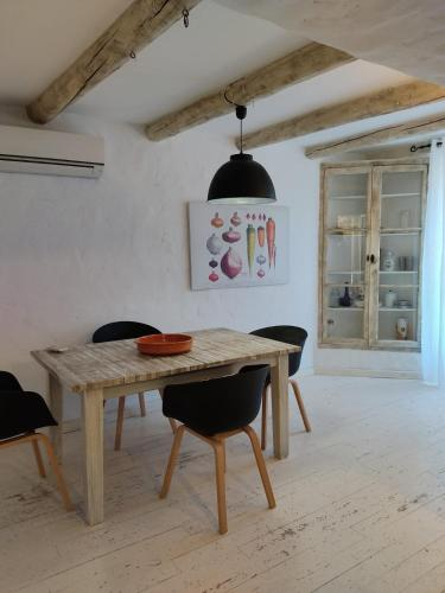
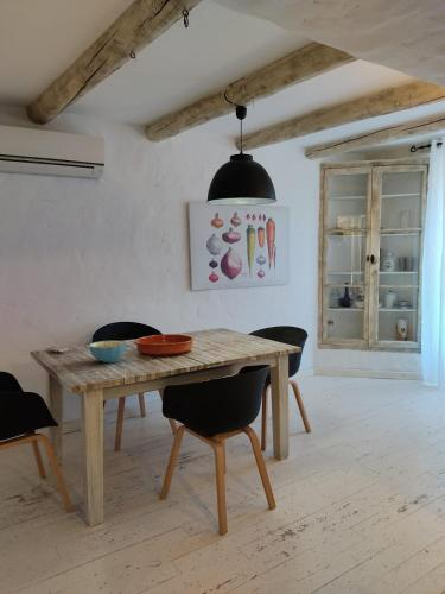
+ cereal bowl [88,340,127,364]
